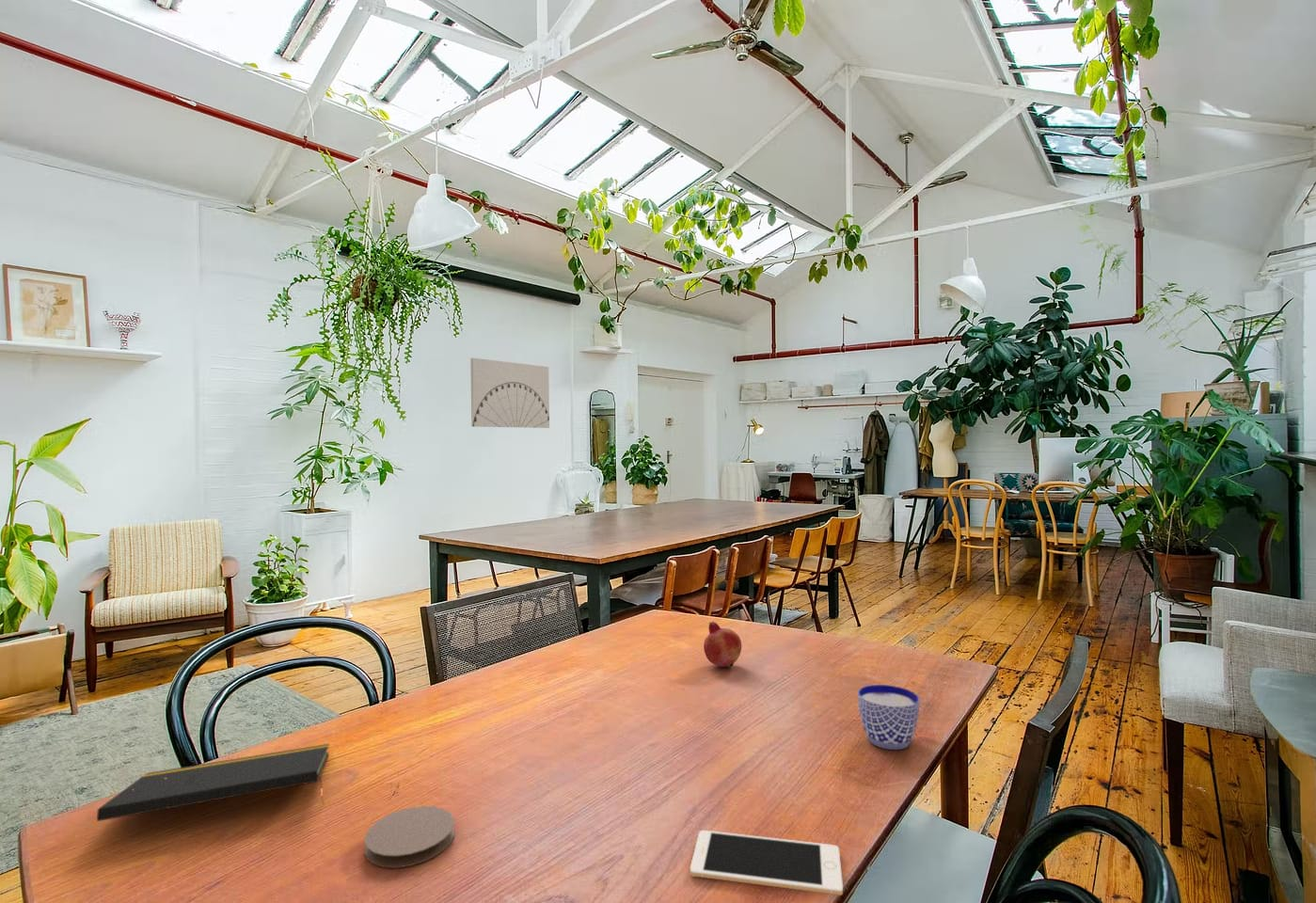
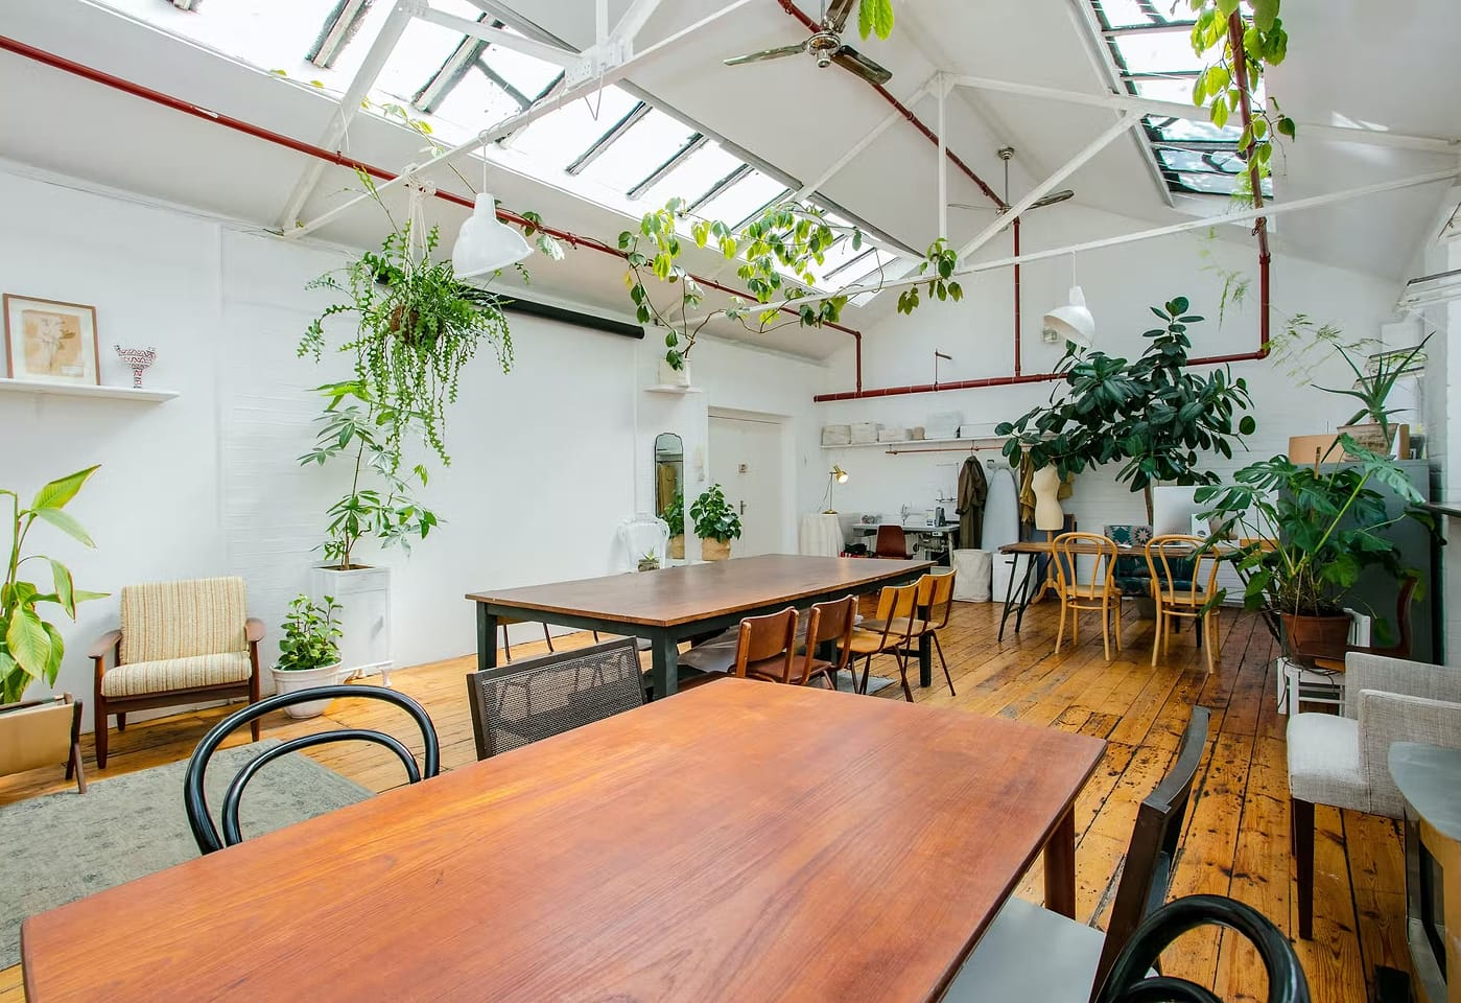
- fruit [703,621,742,668]
- wall art [469,357,550,429]
- coaster [363,805,455,869]
- cup [857,684,921,751]
- cell phone [690,830,844,896]
- notepad [96,743,330,822]
